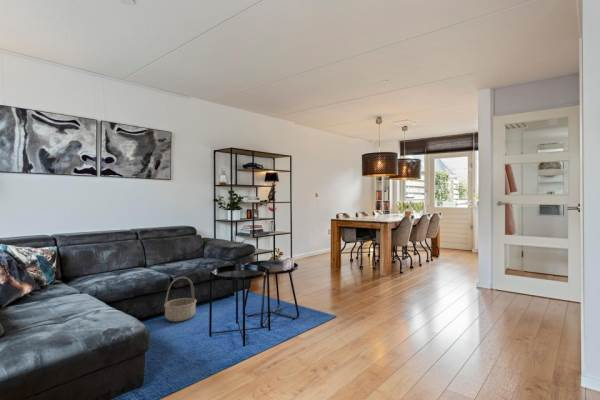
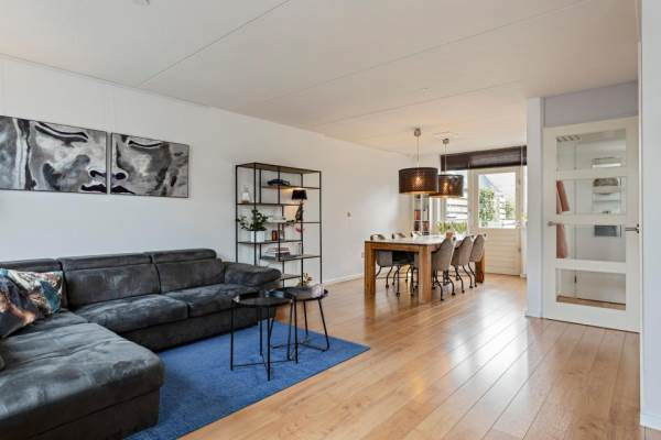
- basket [163,276,197,323]
